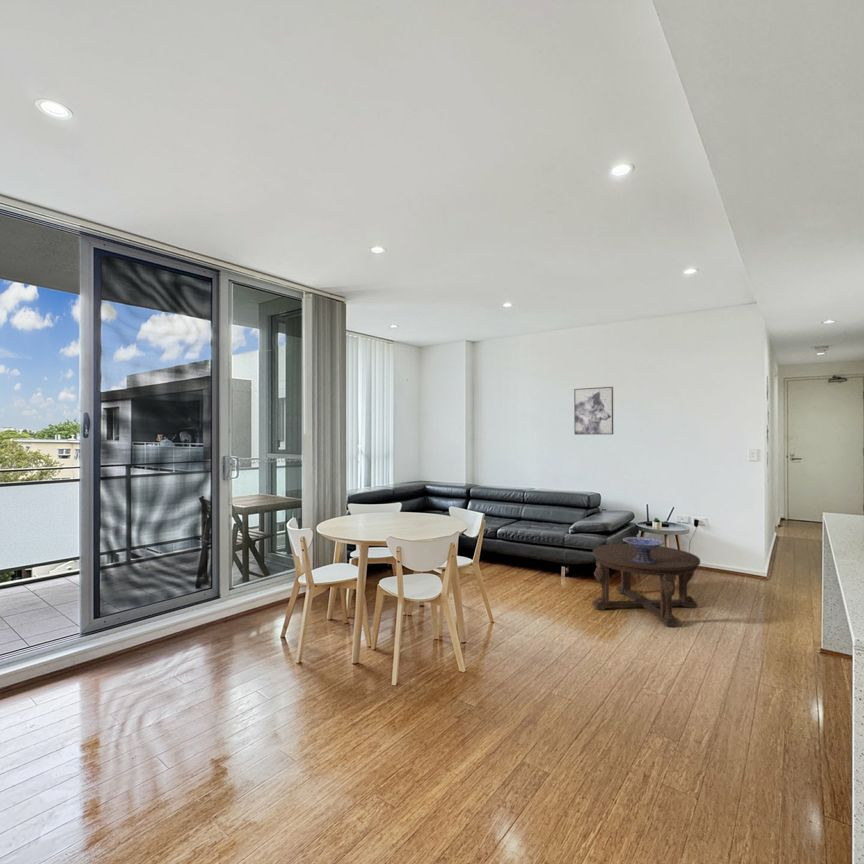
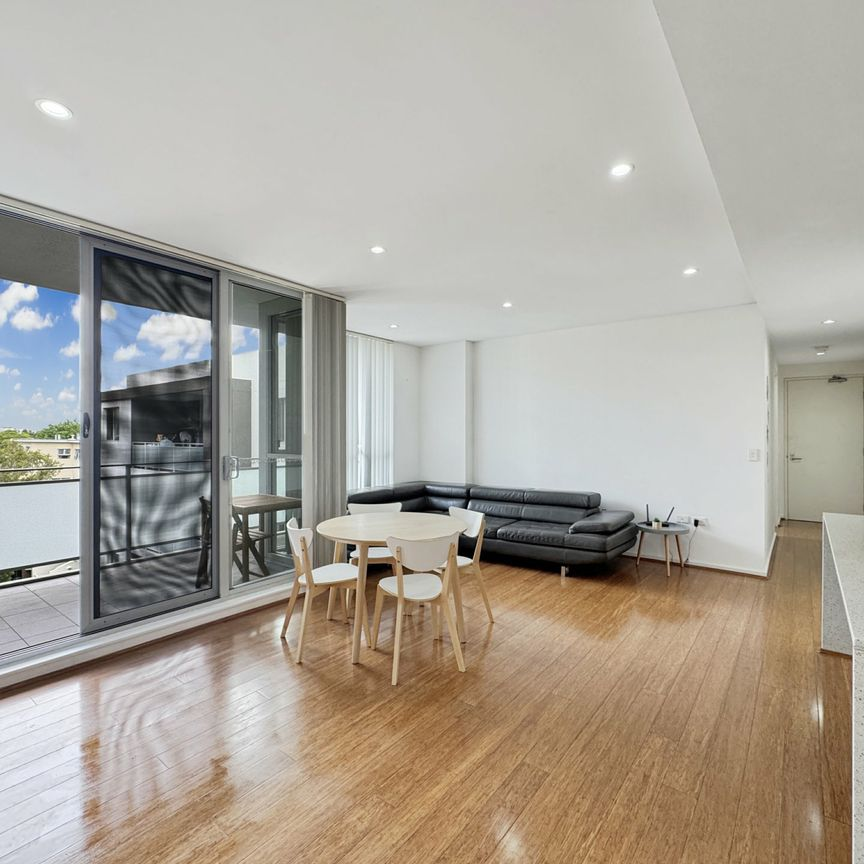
- coffee table [591,543,701,628]
- decorative bowl [622,536,666,564]
- wall art [573,386,614,436]
